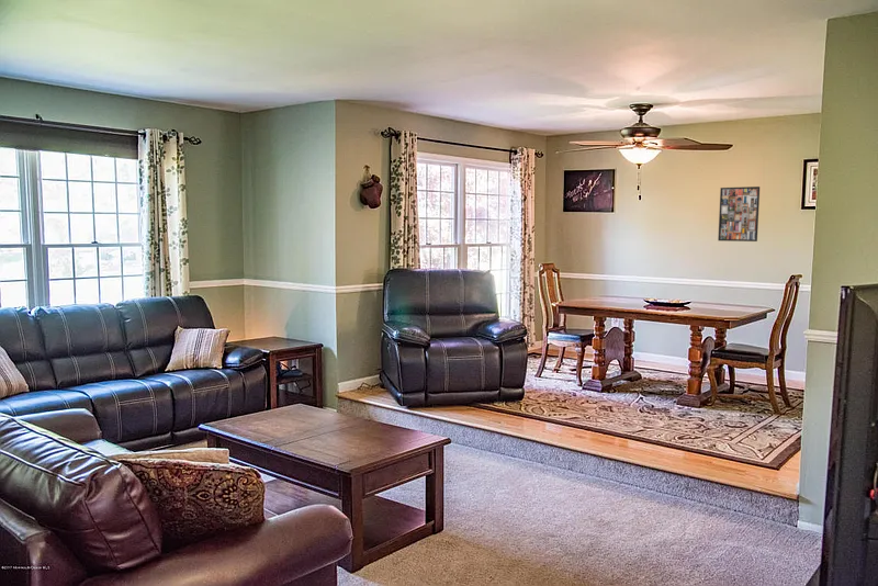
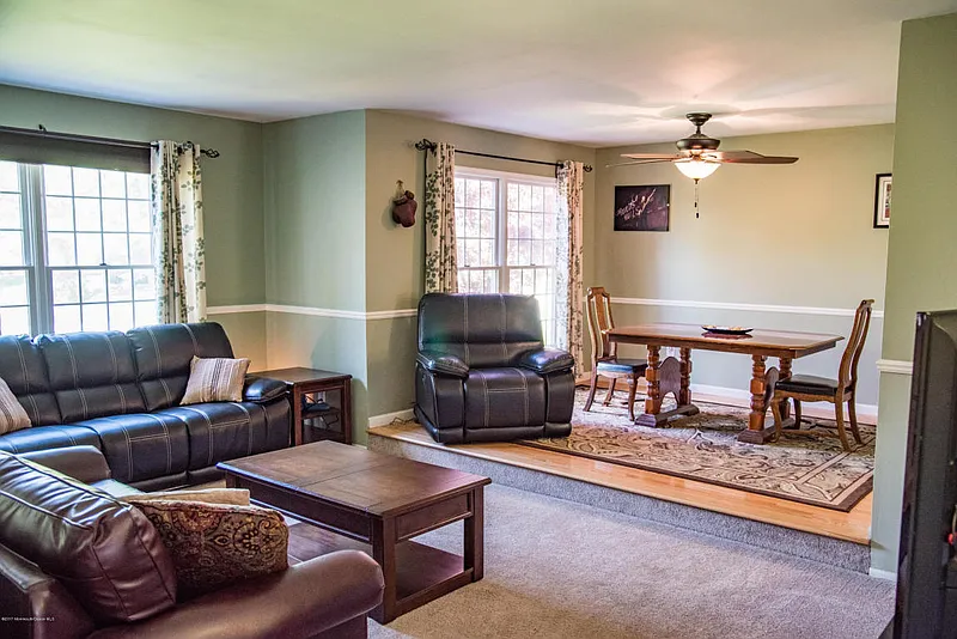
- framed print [717,185,761,243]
